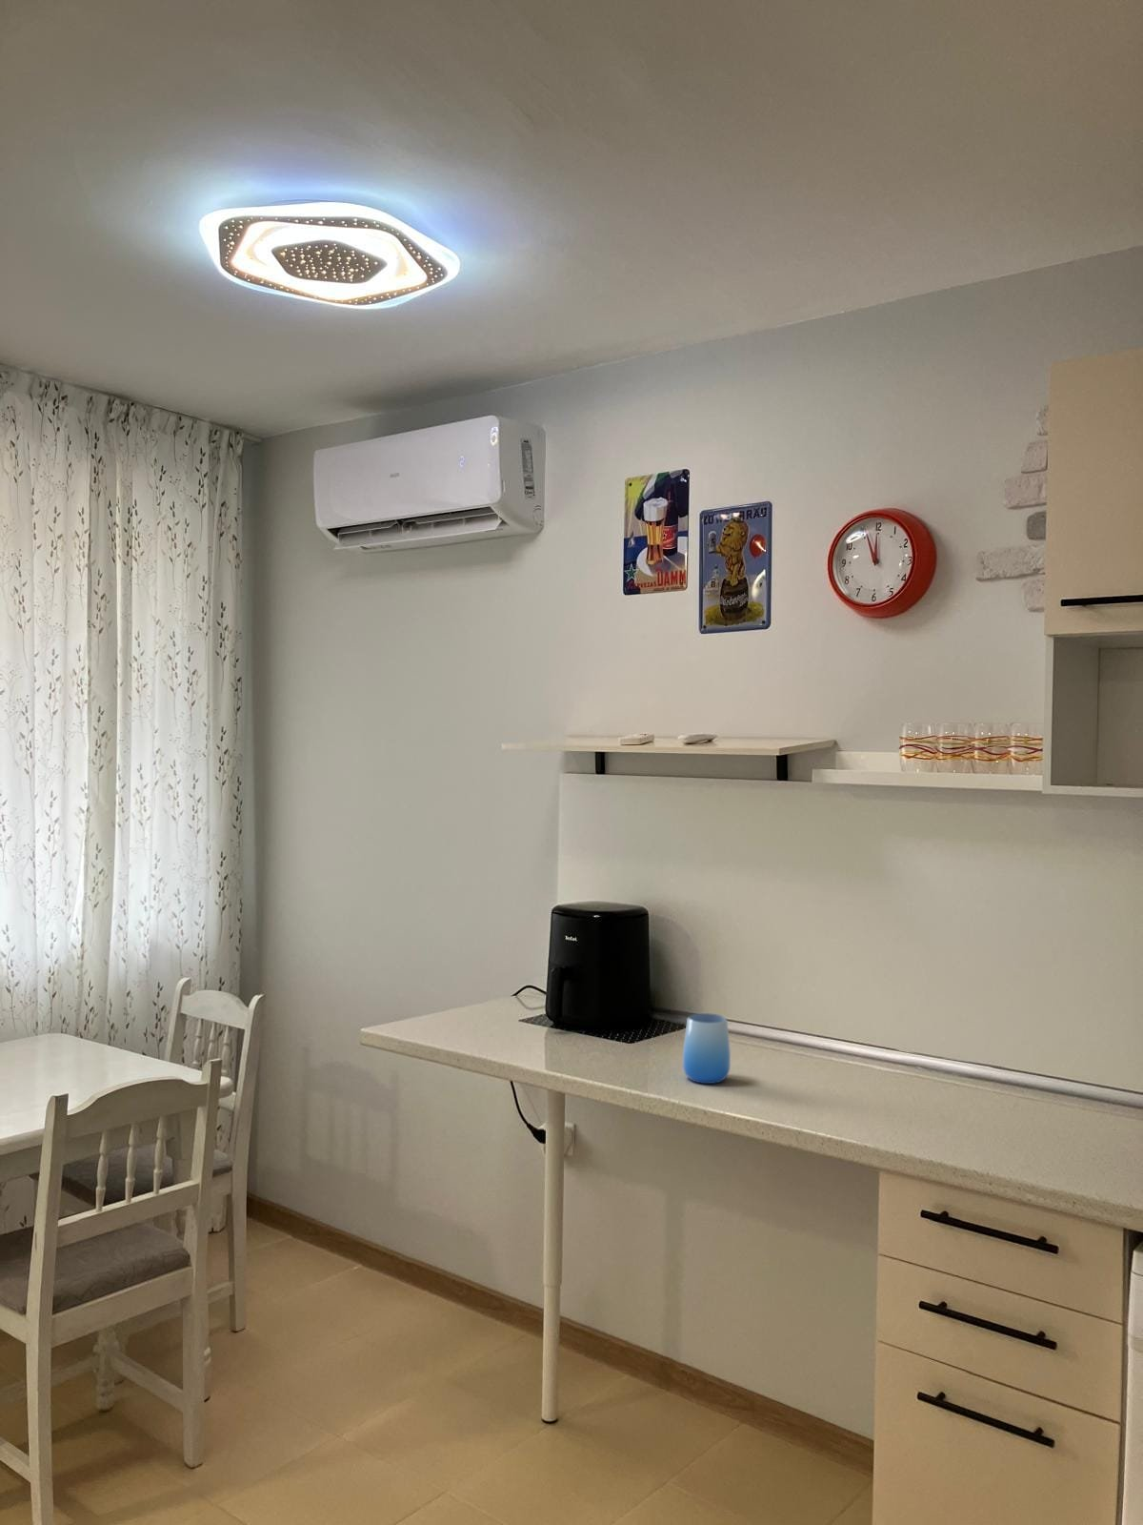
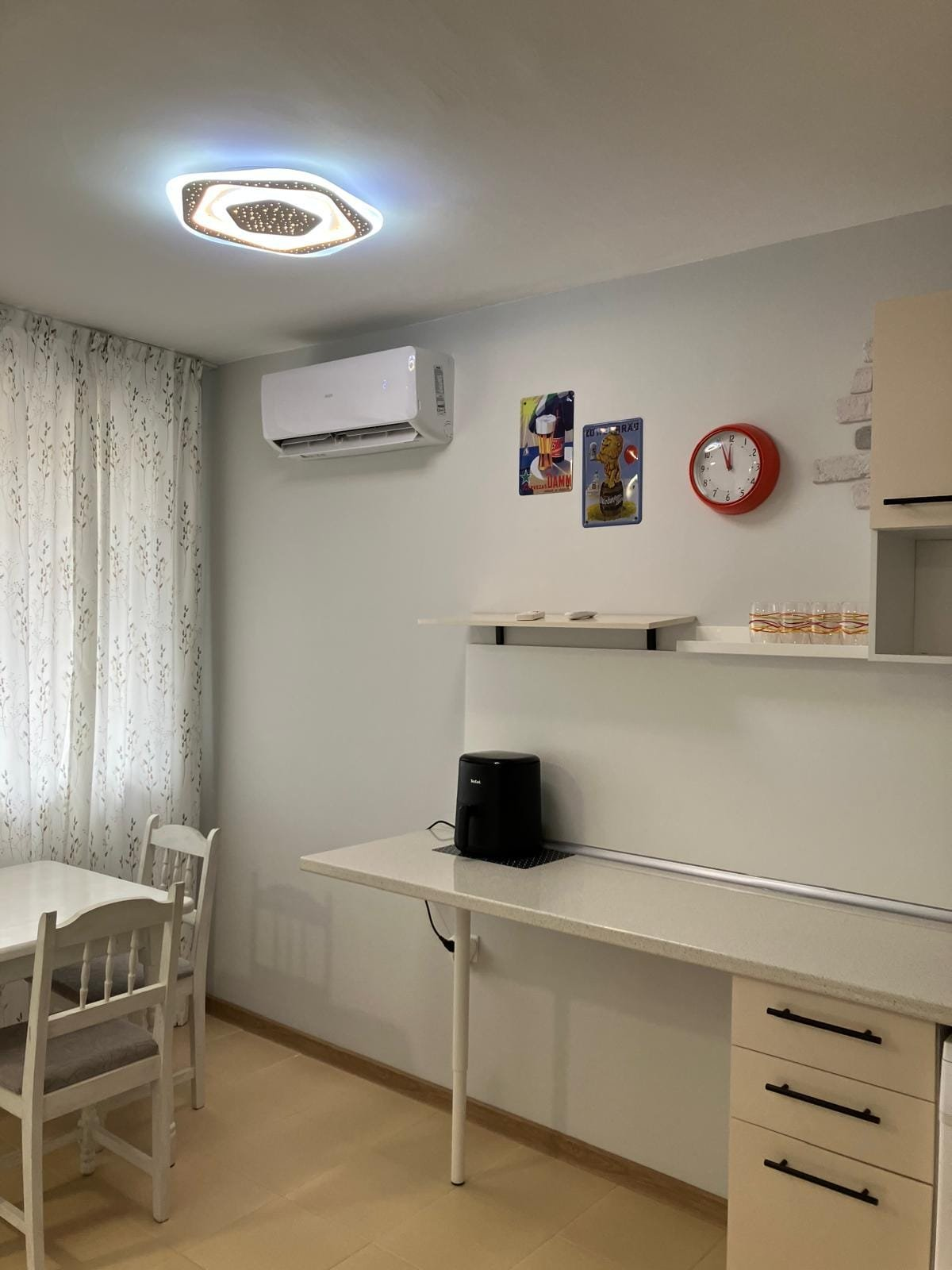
- cup [682,1012,731,1084]
